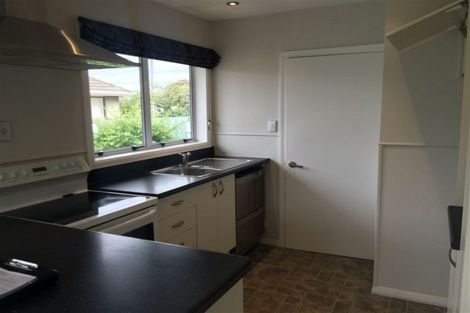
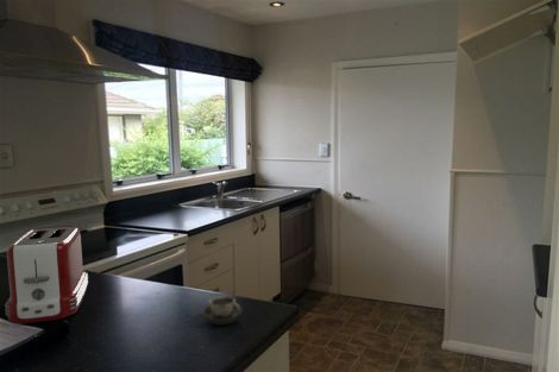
+ toaster [4,225,89,324]
+ cup [202,295,244,326]
